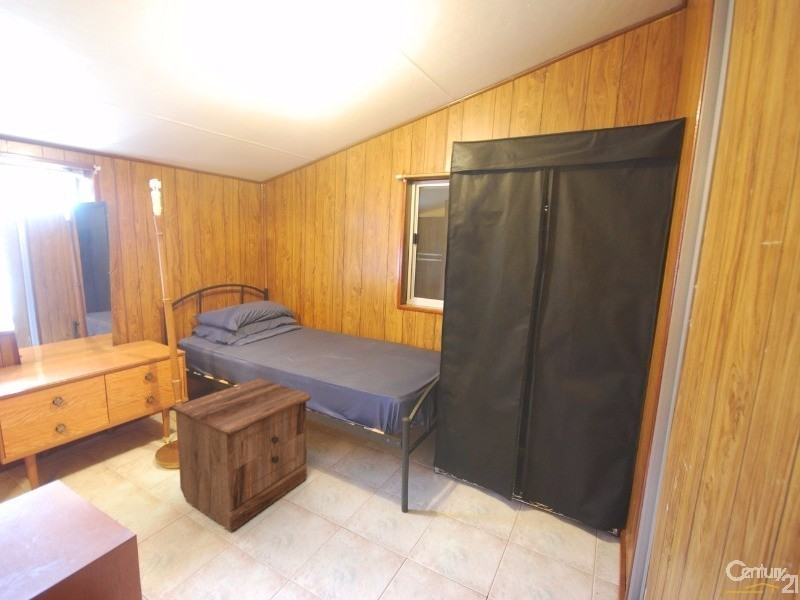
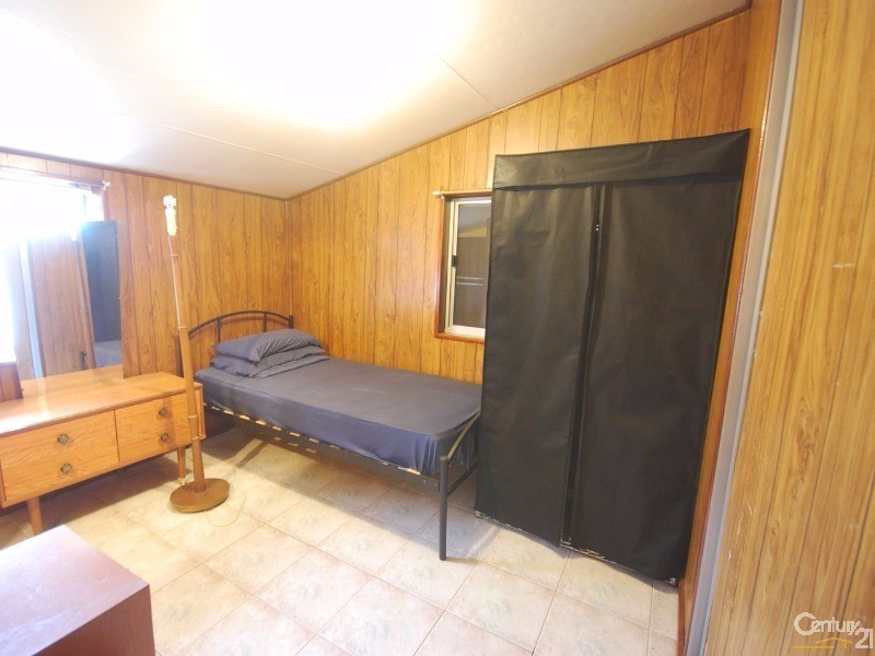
- nightstand [171,378,312,533]
